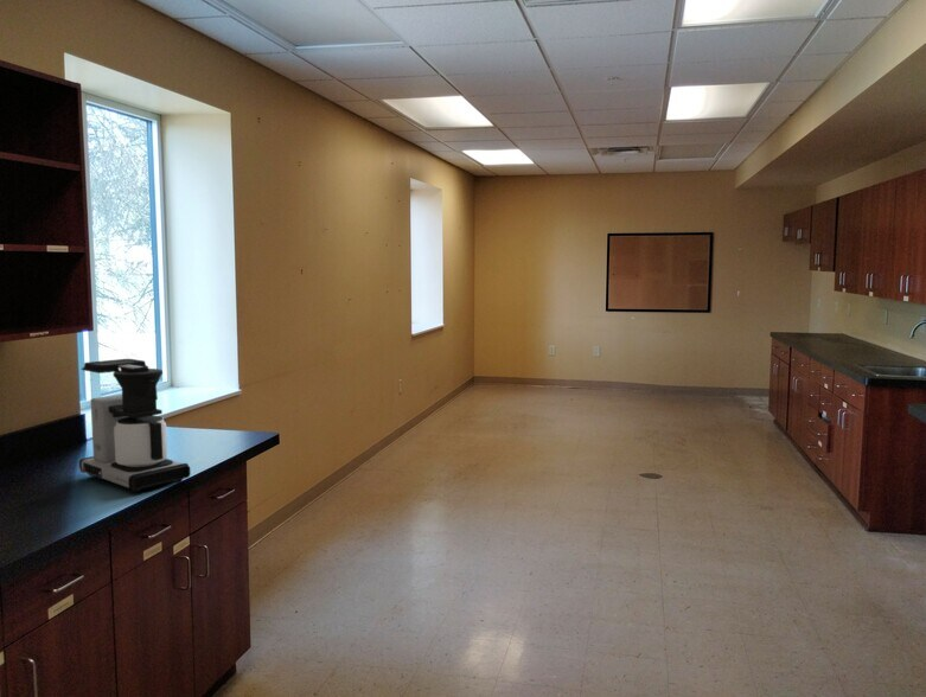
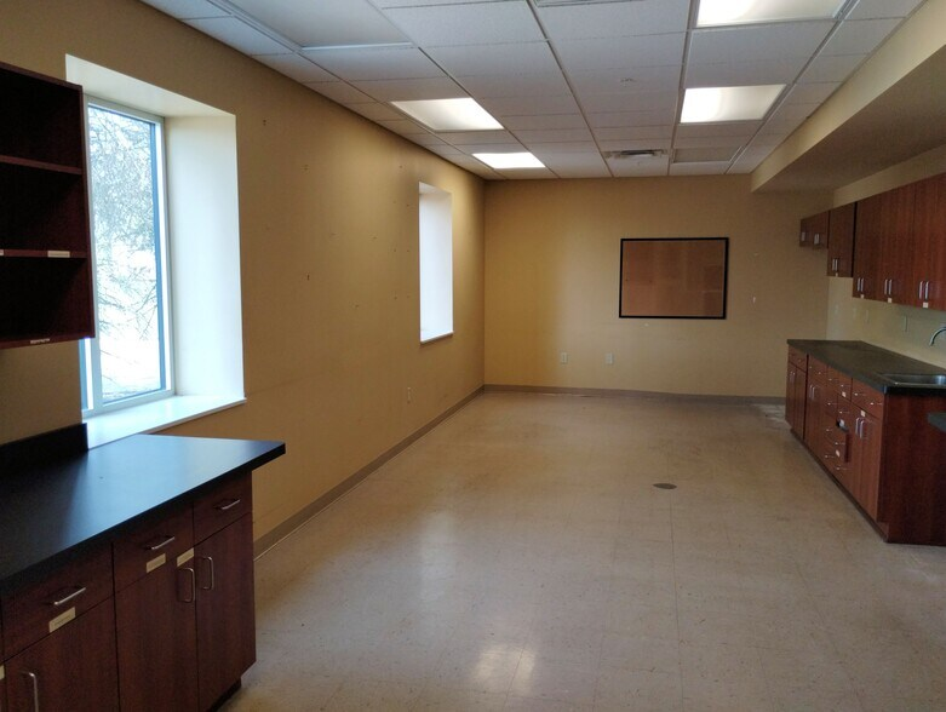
- coffee maker [78,358,192,493]
